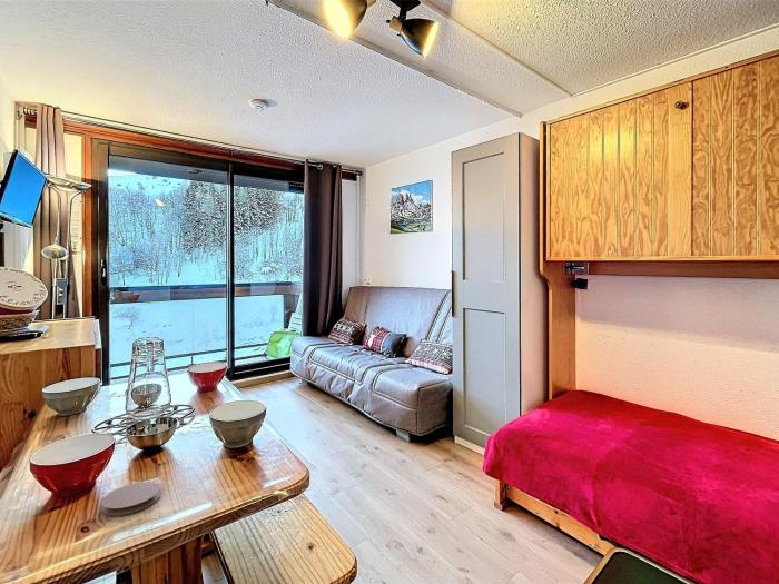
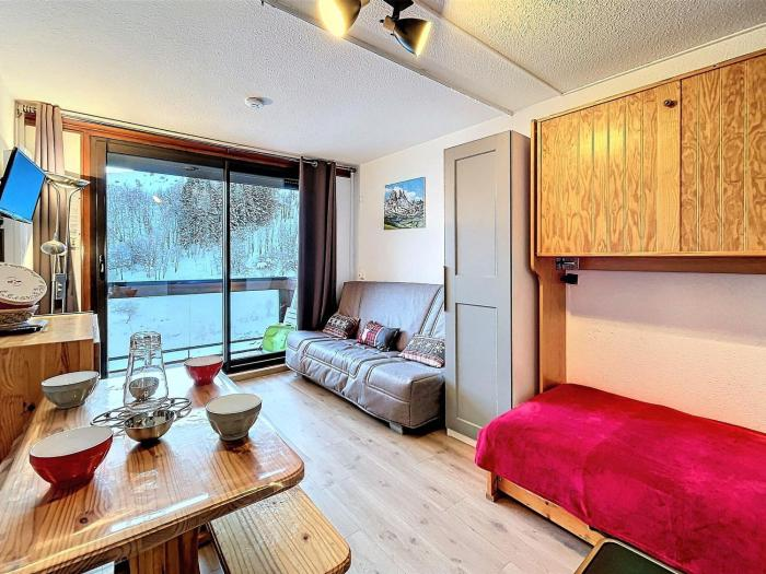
- coaster [100,481,161,516]
